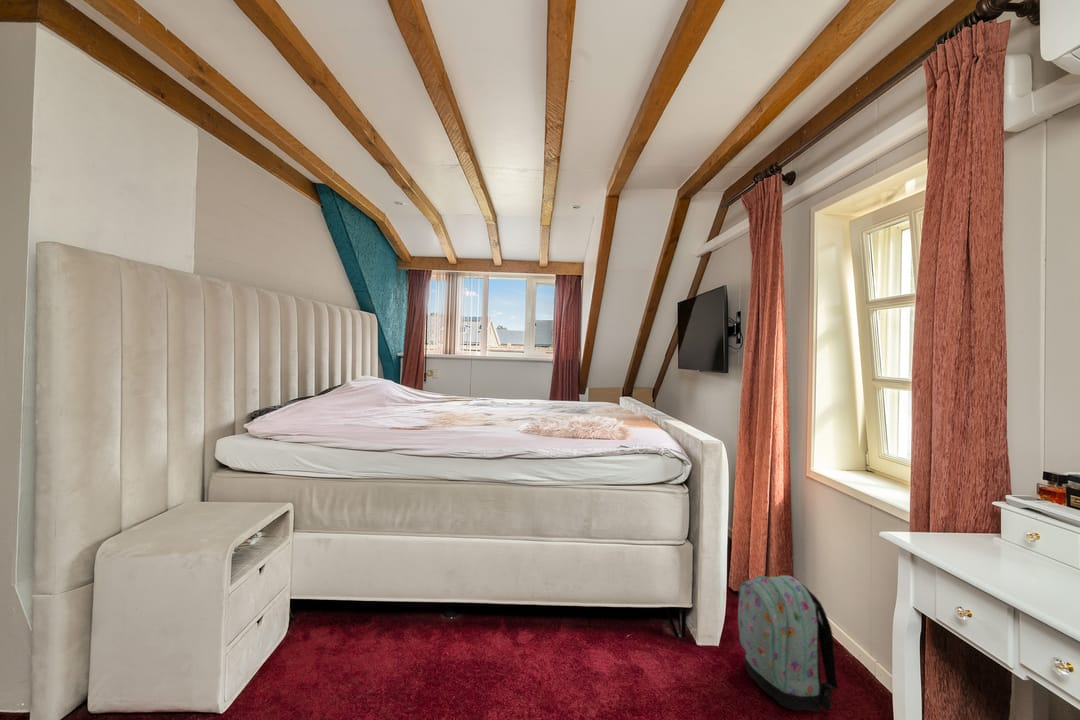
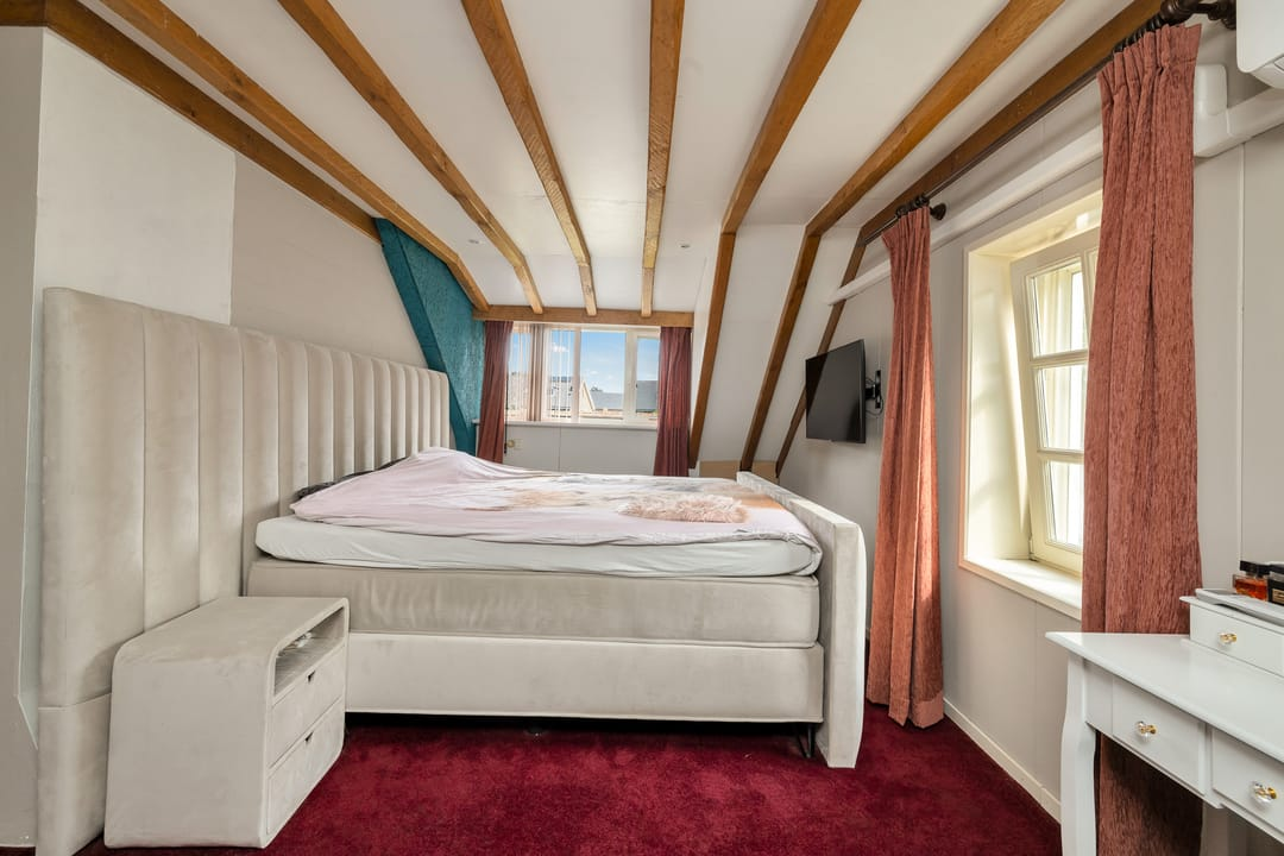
- backpack [737,575,839,713]
